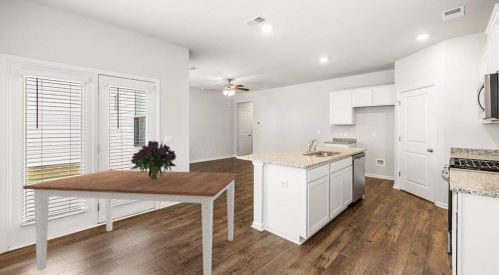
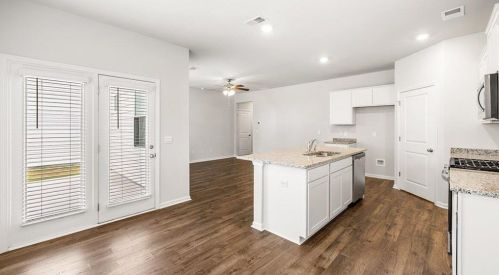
- bouquet [129,140,178,179]
- dining table [22,169,240,275]
